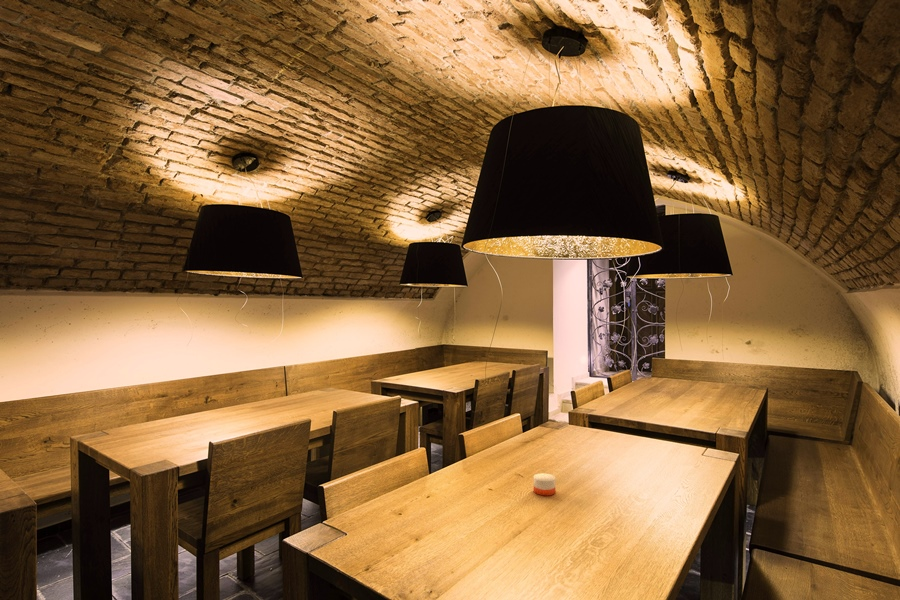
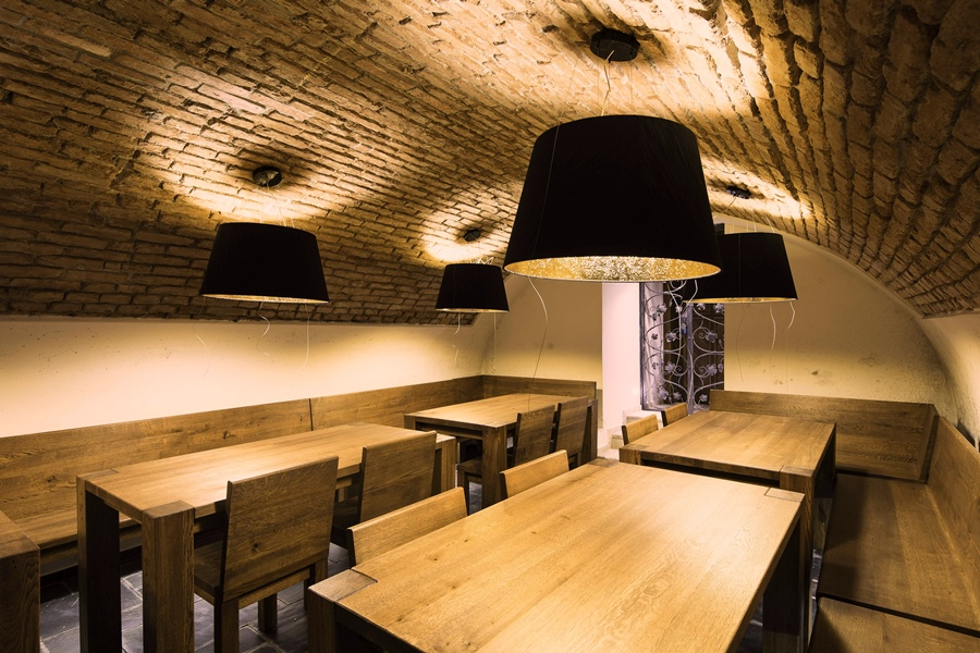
- candle [533,467,556,496]
